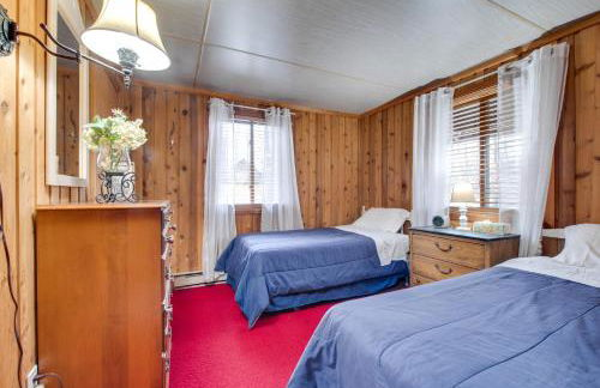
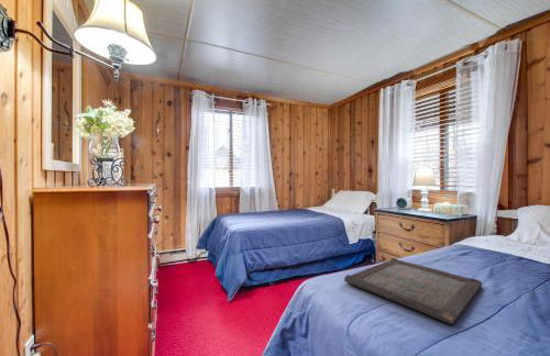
+ serving tray [343,257,483,325]
